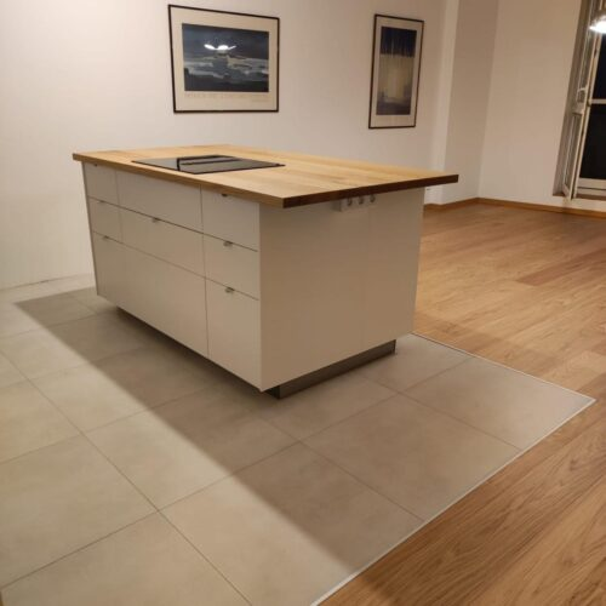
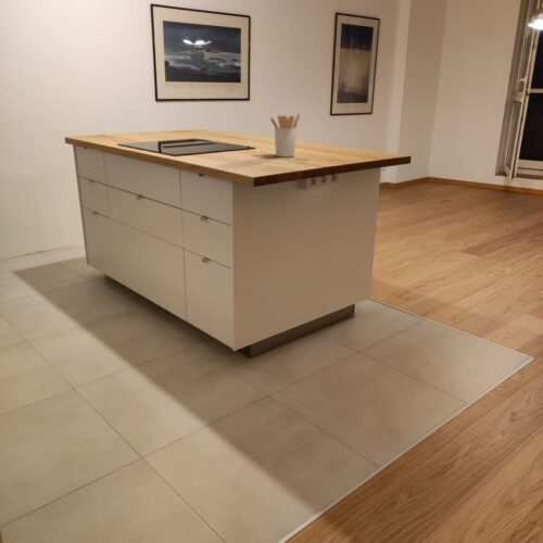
+ utensil holder [269,113,301,159]
